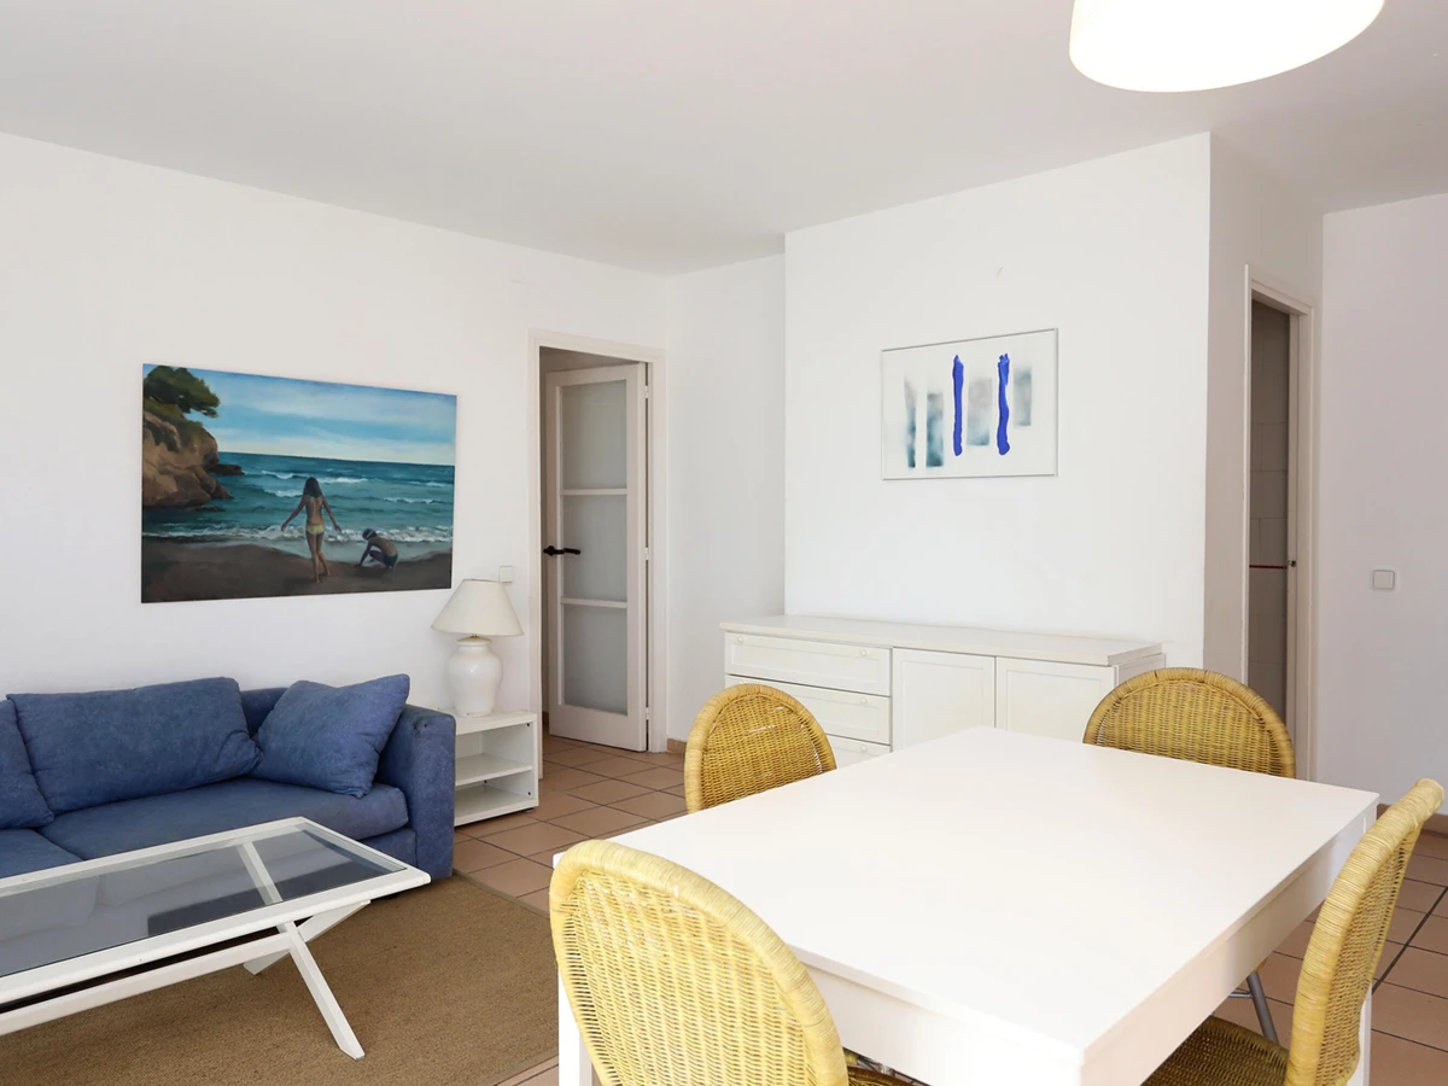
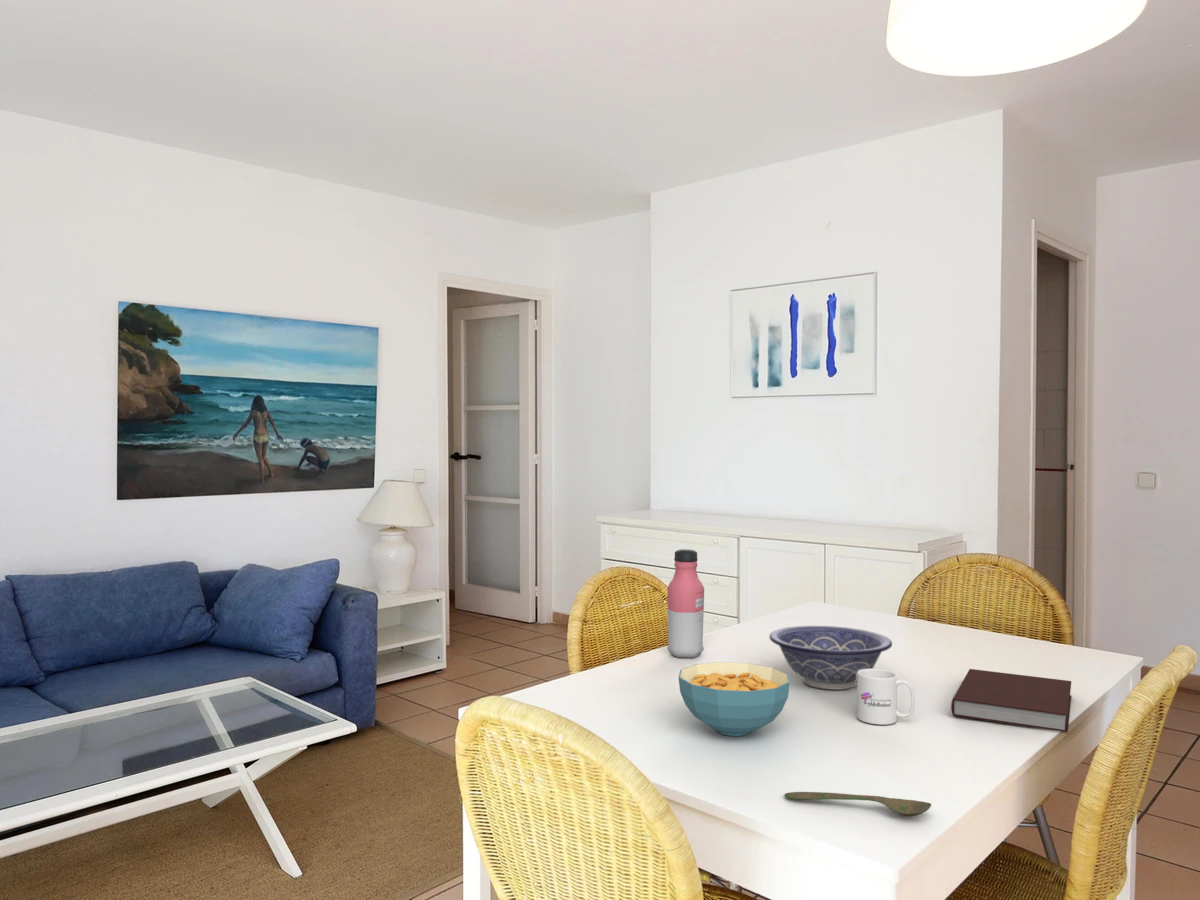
+ spoon [783,791,932,817]
+ water bottle [666,548,705,659]
+ notebook [950,668,1072,733]
+ mug [856,668,916,726]
+ decorative bowl [768,625,893,691]
+ cereal bowl [677,661,791,737]
